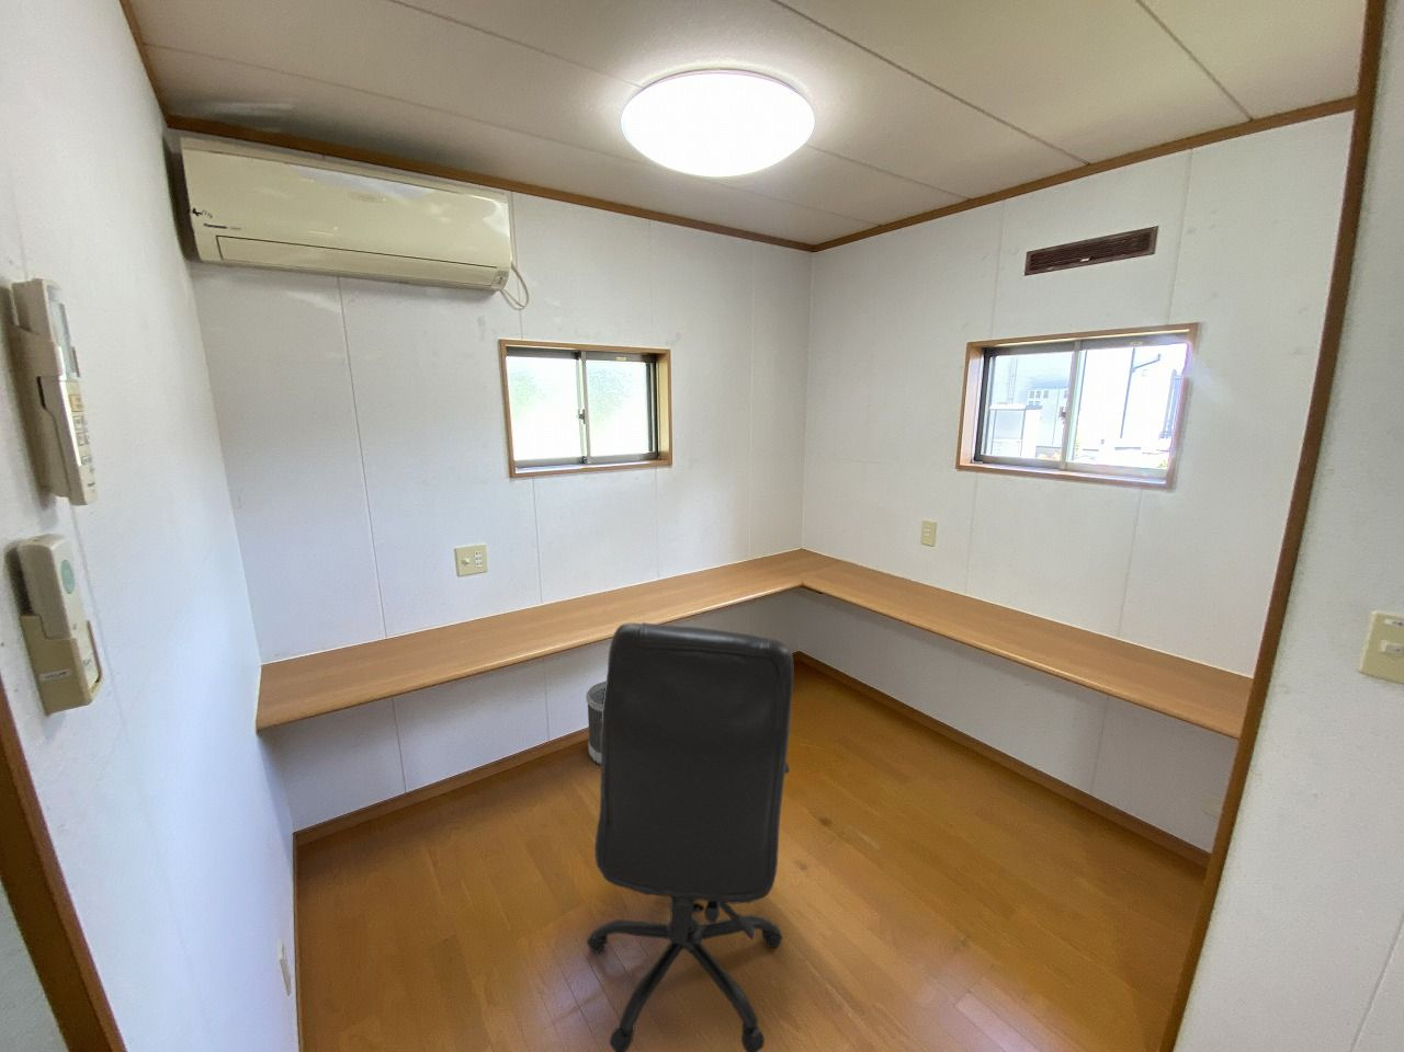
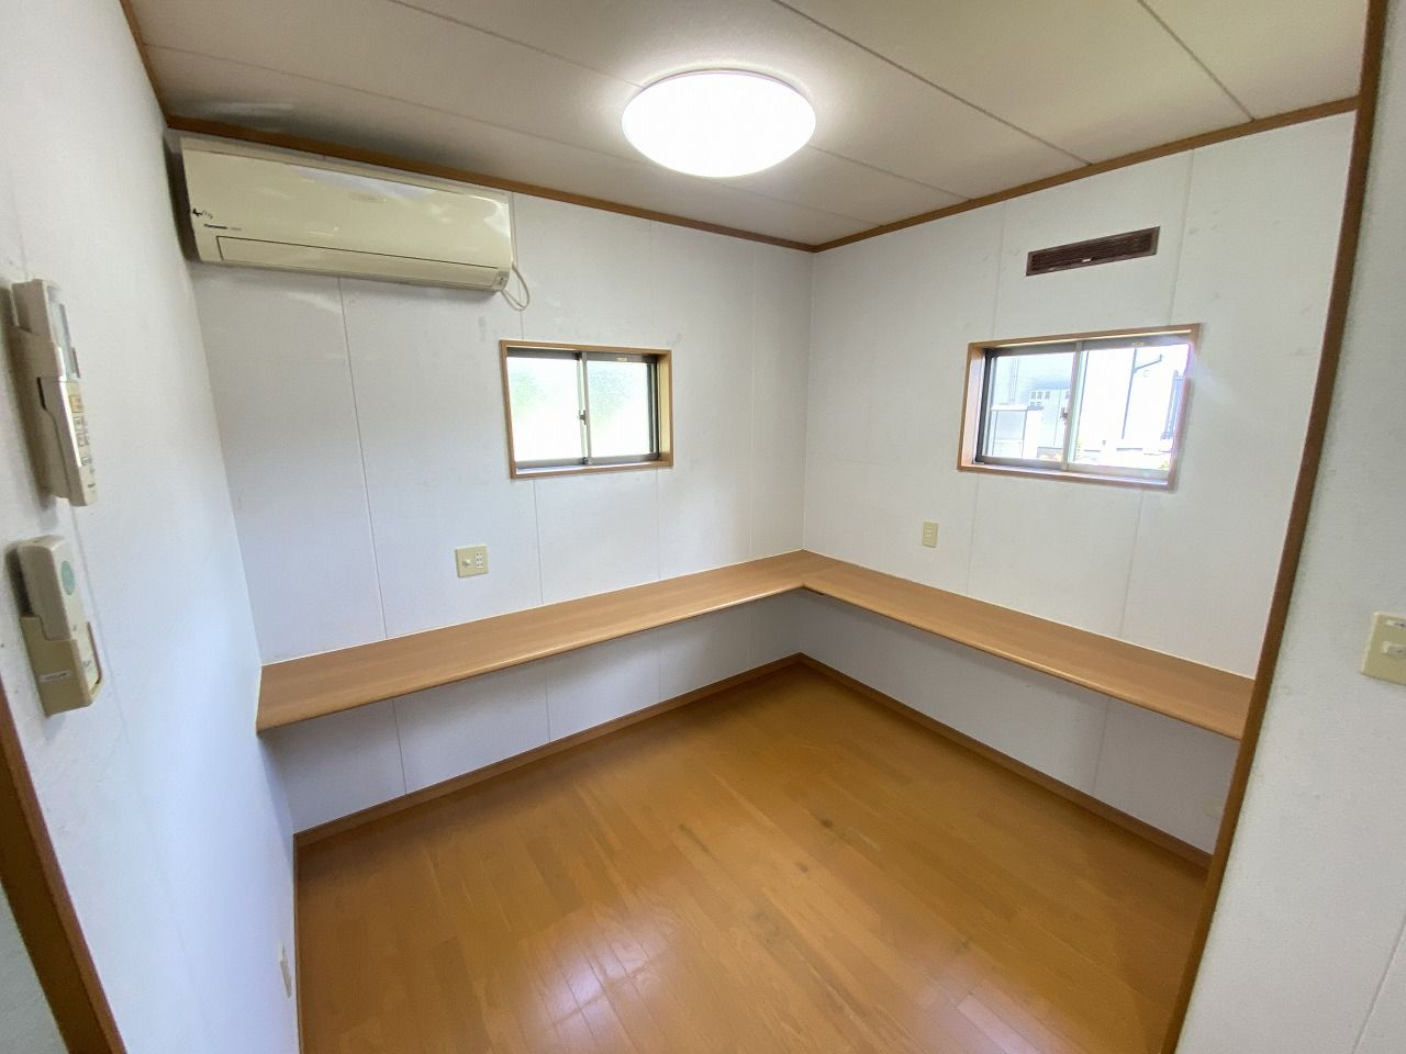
- office chair [586,621,794,1052]
- wastebasket [585,680,607,766]
